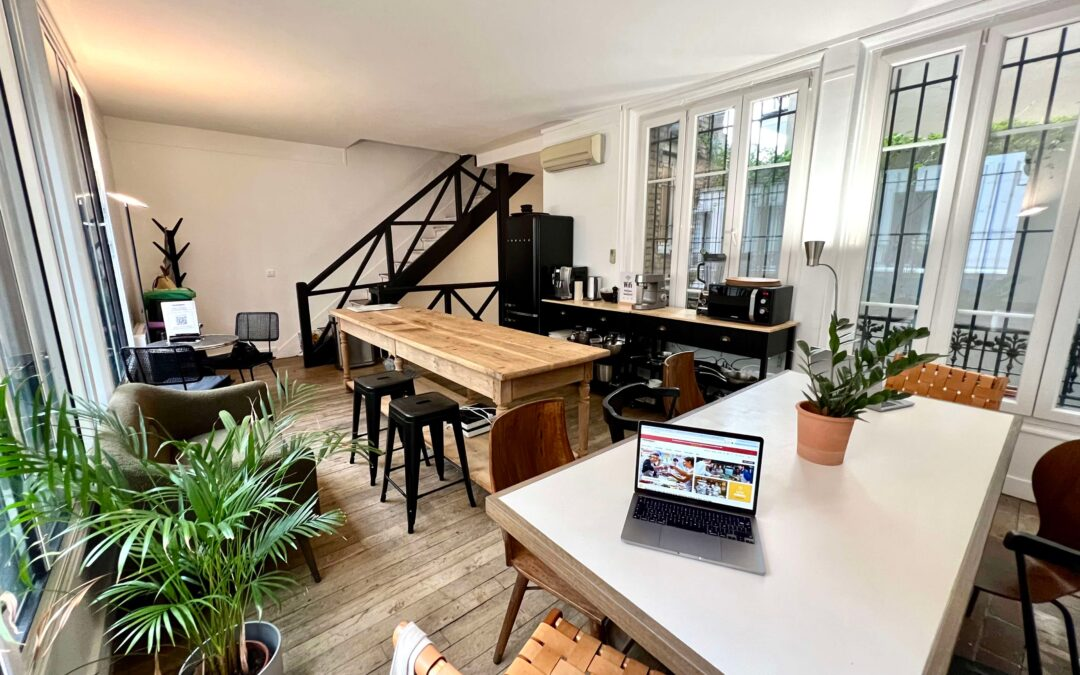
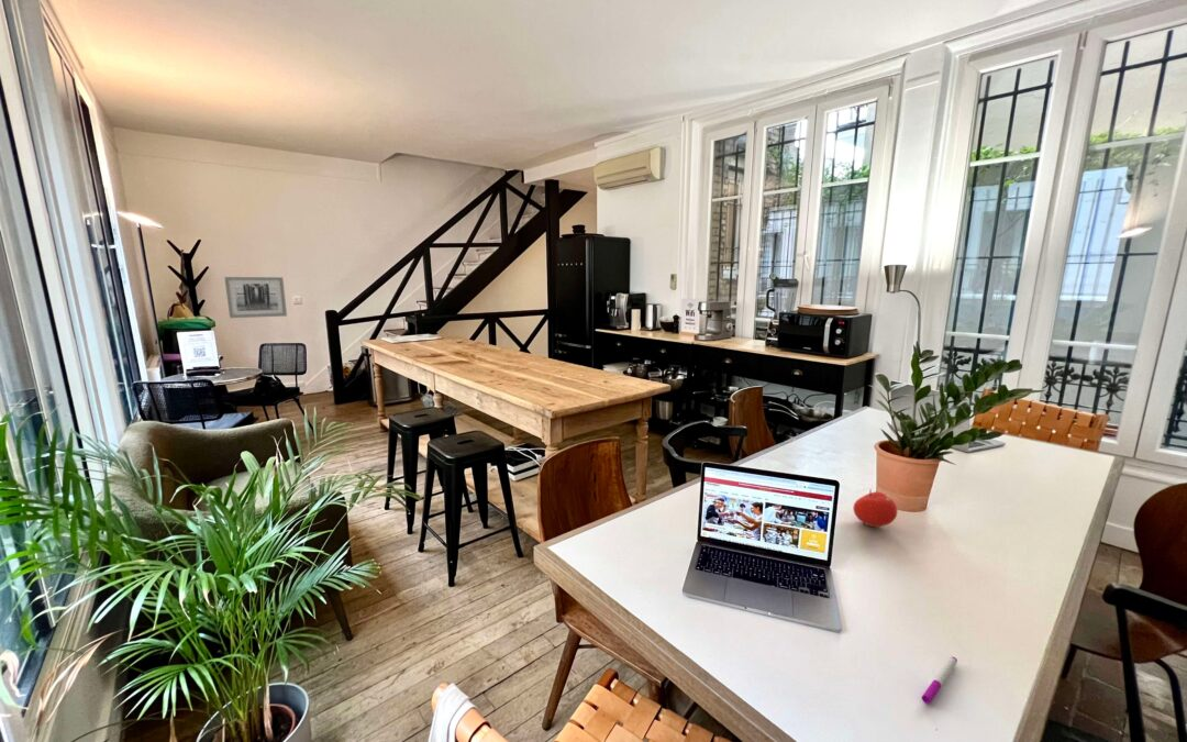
+ pen [921,656,958,705]
+ wall art [223,276,288,319]
+ fruit [852,488,898,528]
